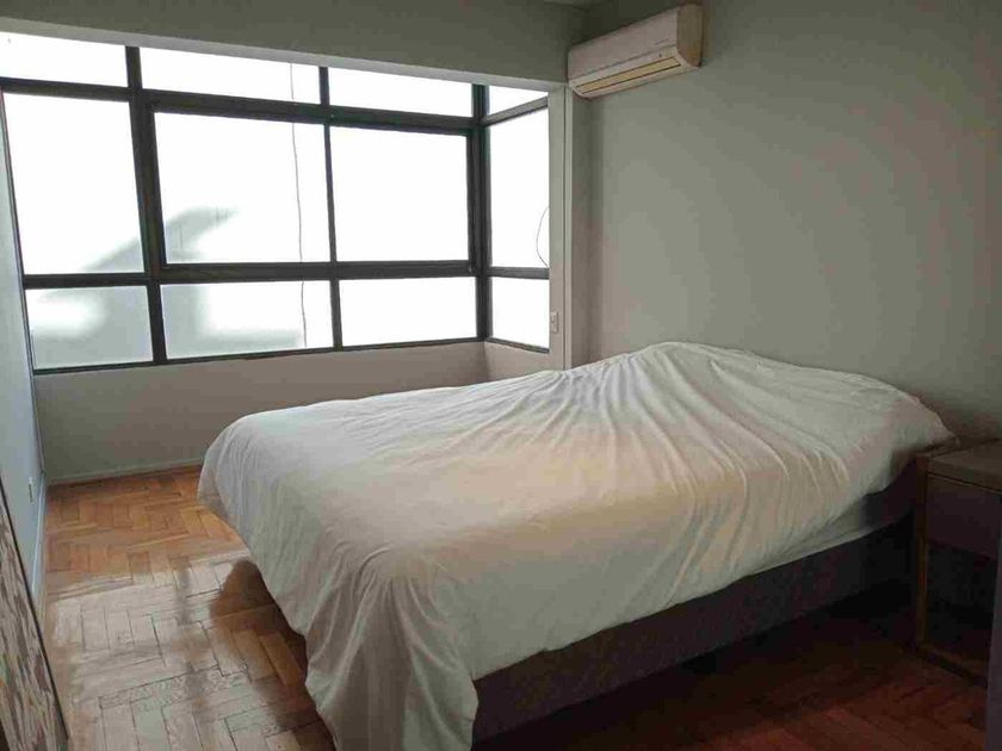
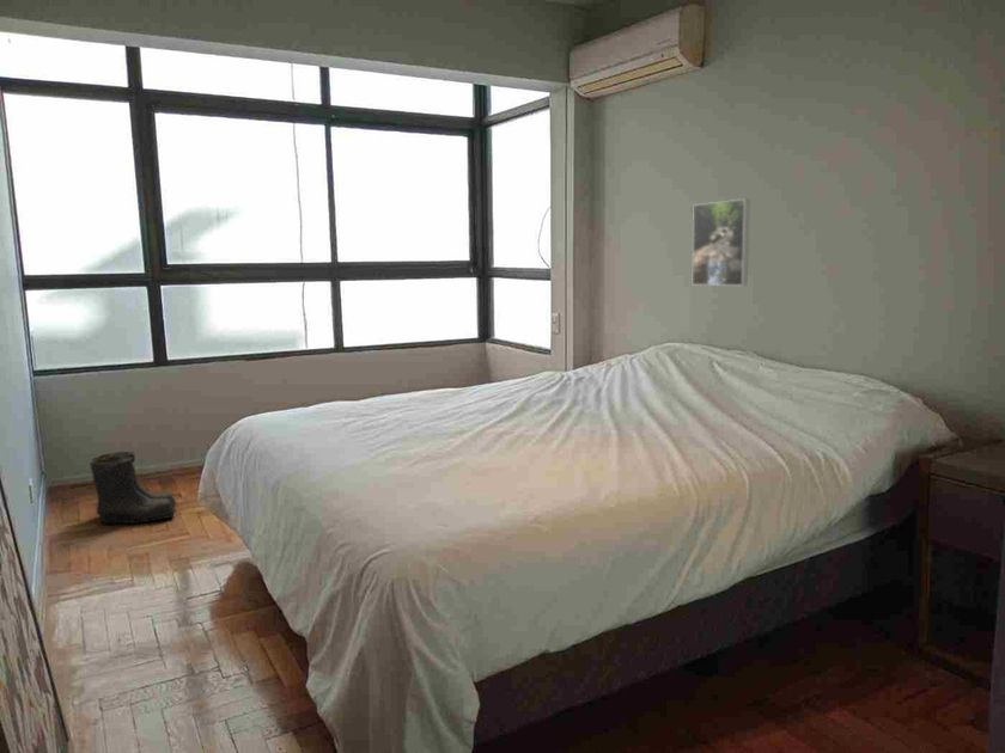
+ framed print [692,197,751,287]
+ boots [89,451,177,525]
